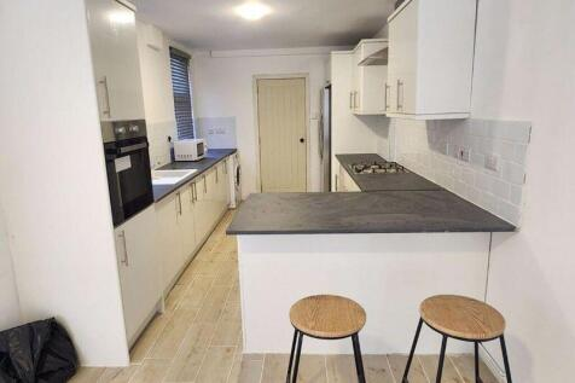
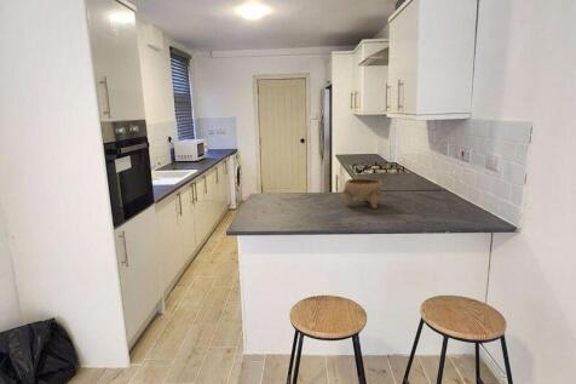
+ bowl [341,177,384,210]
